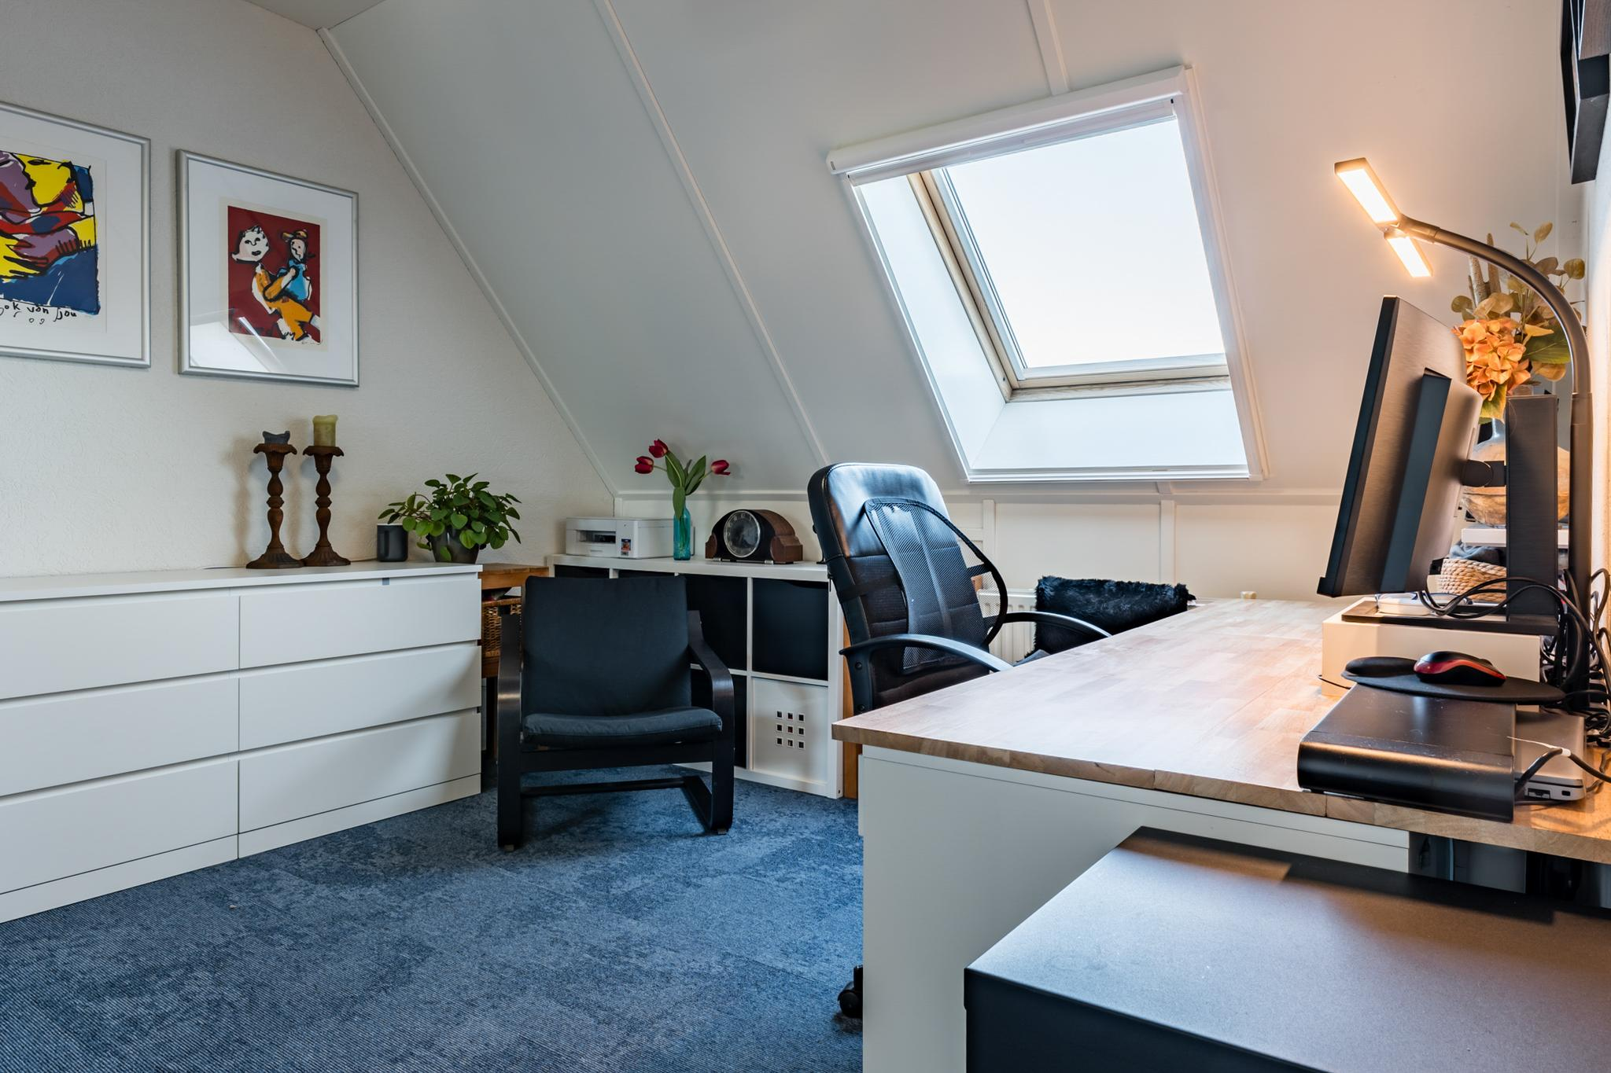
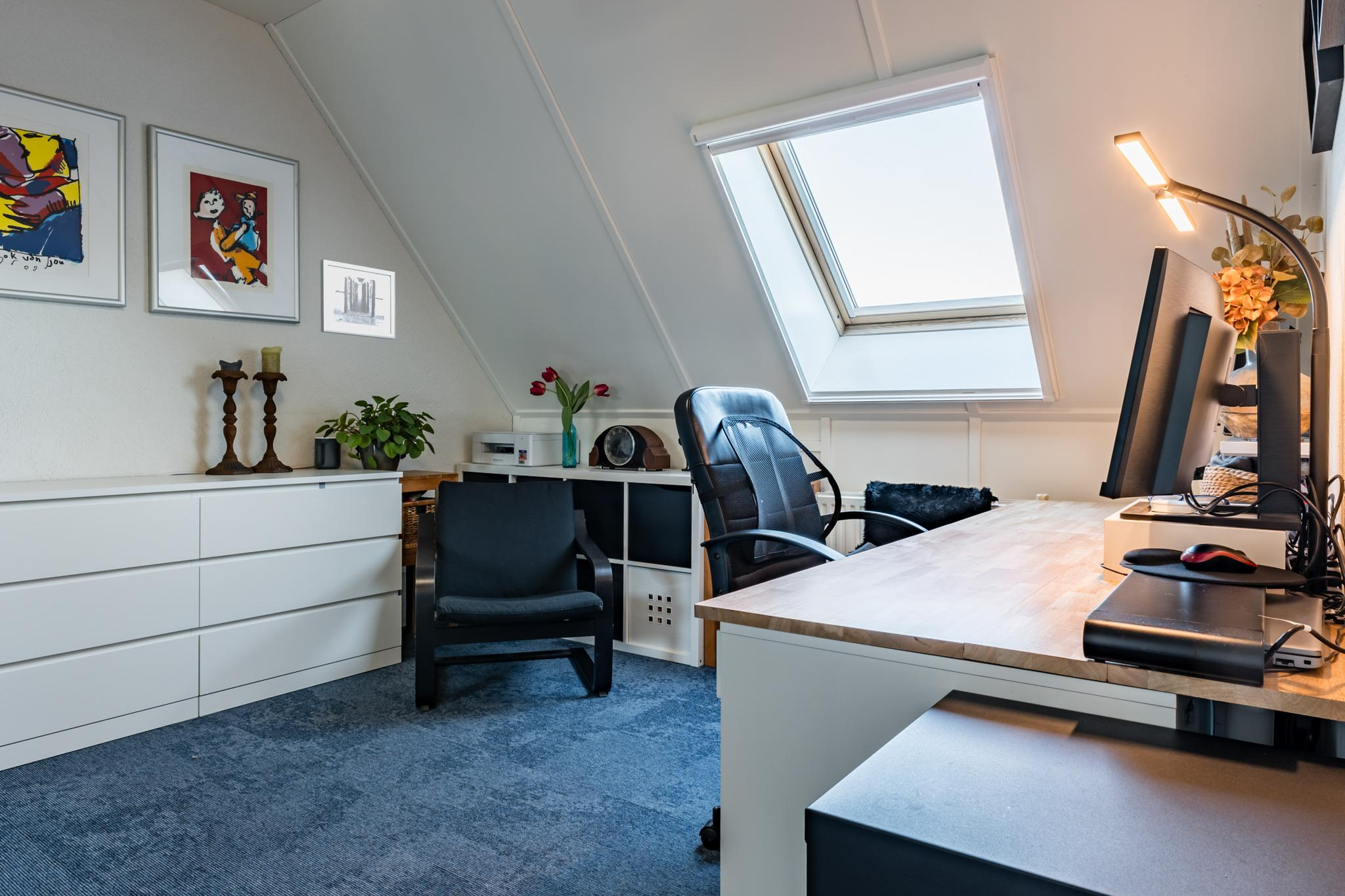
+ wall art [320,259,396,340]
